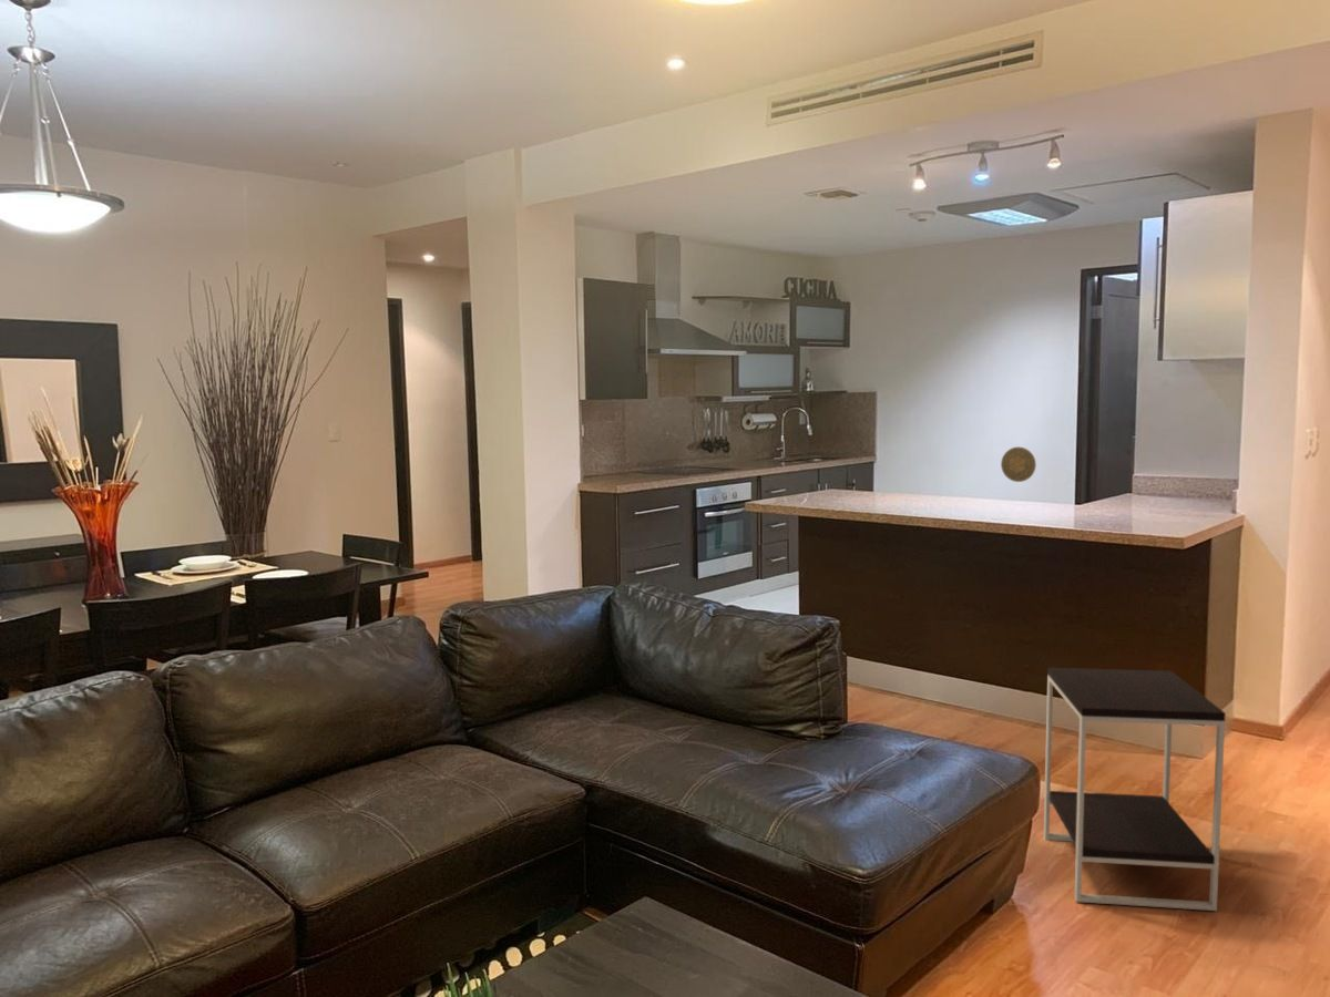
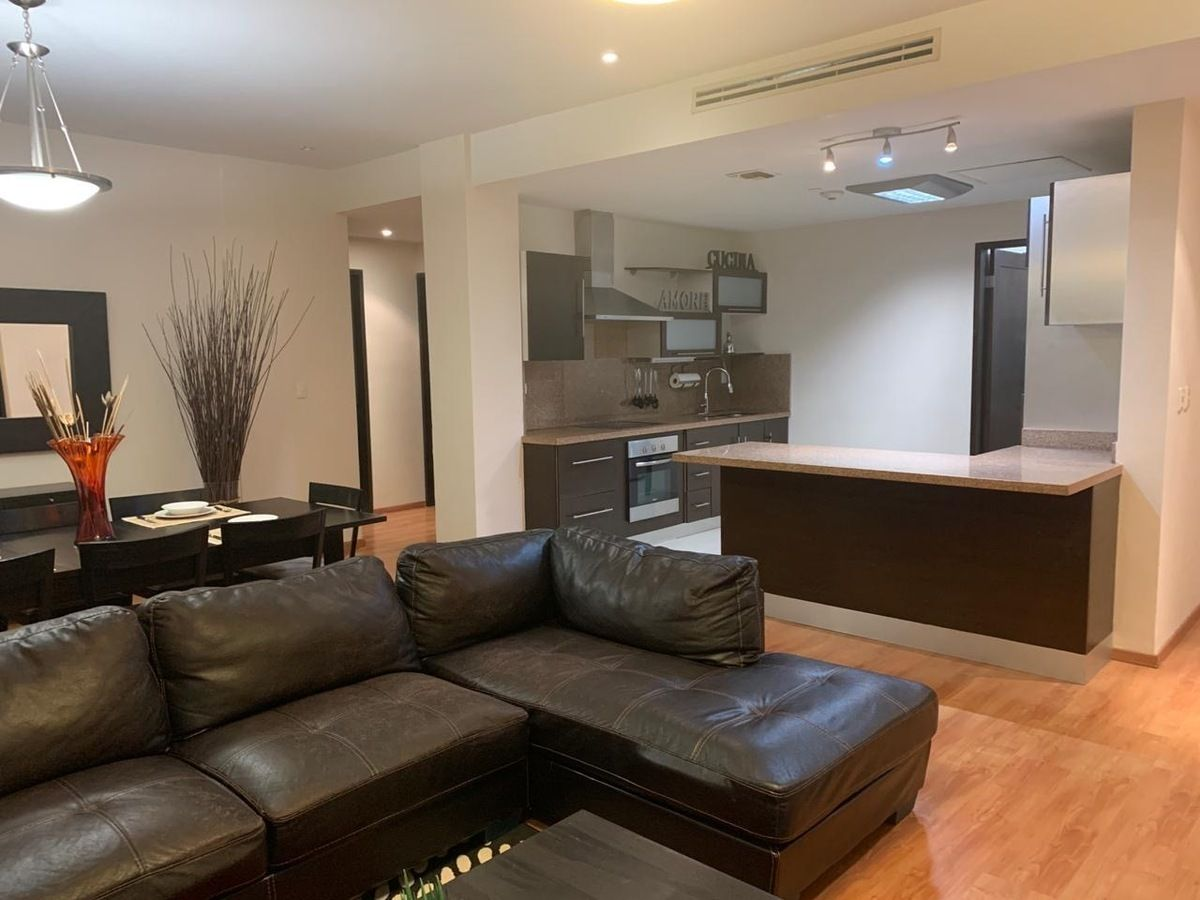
- side table [1043,667,1227,912]
- decorative plate [1000,446,1037,483]
